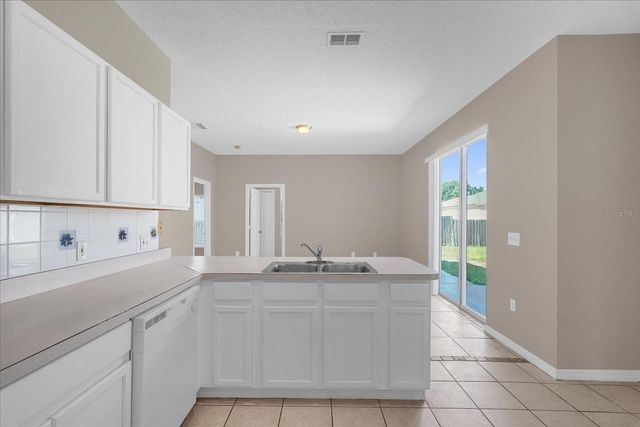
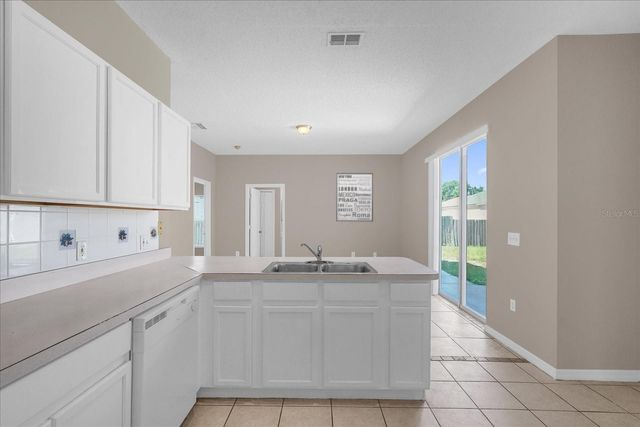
+ wall art [335,172,374,222]
